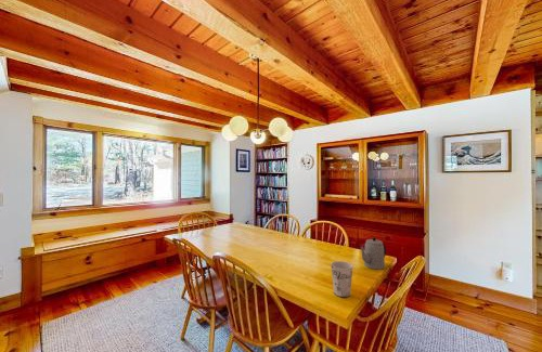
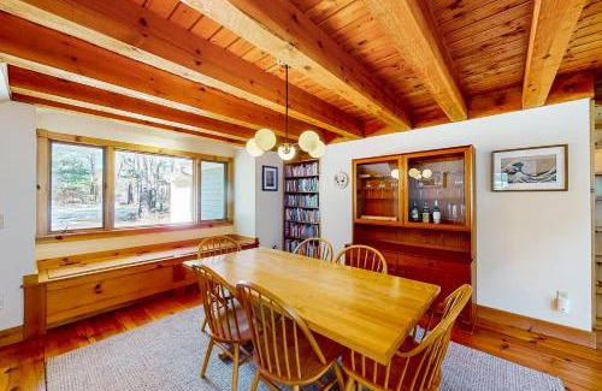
- teapot [360,236,387,271]
- cup [330,260,353,299]
